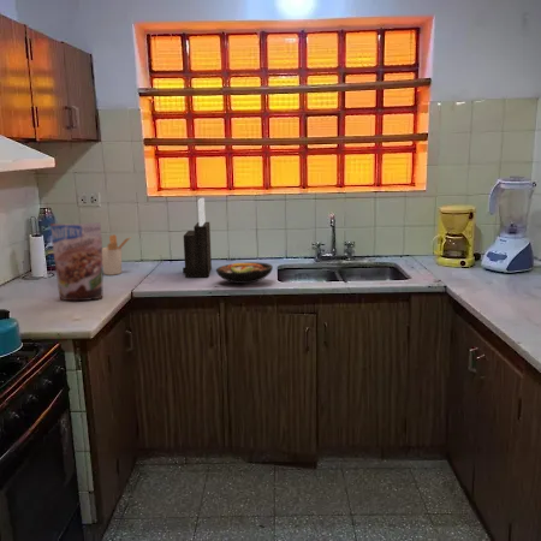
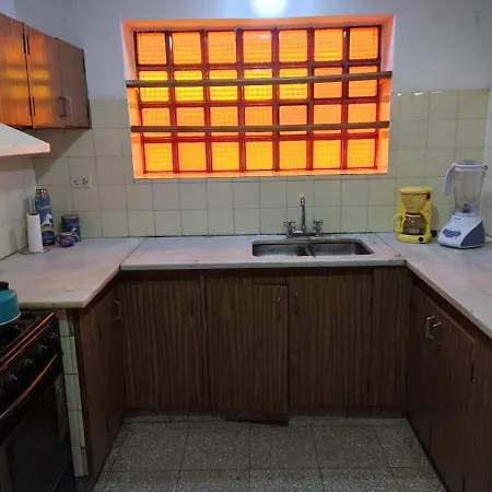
- knife block [182,197,213,279]
- utensil holder [102,233,131,277]
- granola pouch [49,221,103,302]
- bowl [215,261,274,285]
